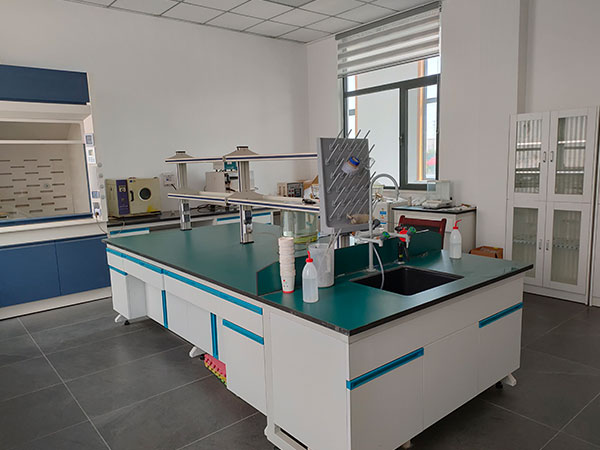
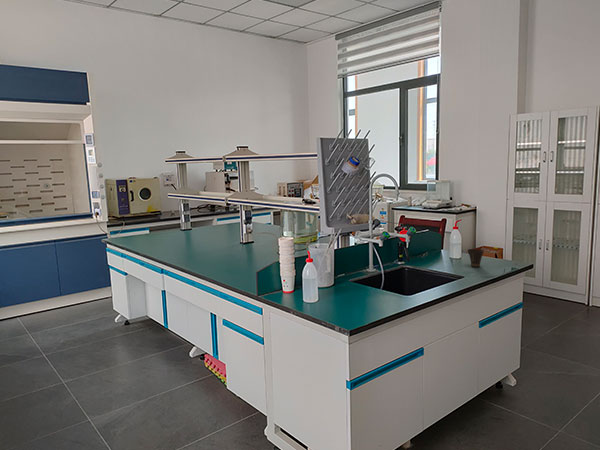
+ cup [466,248,485,268]
